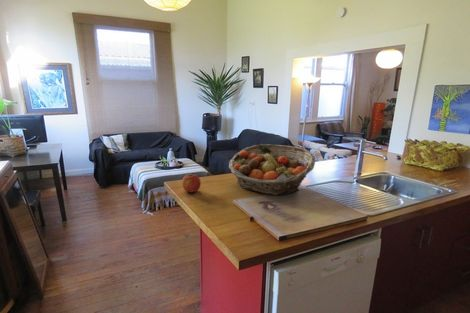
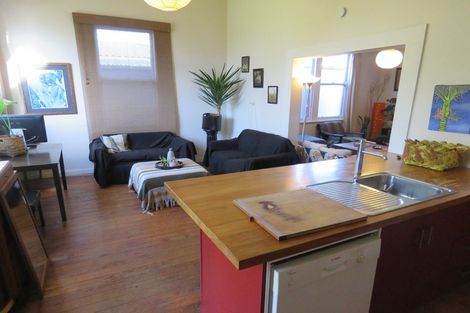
- fruit basket [228,143,316,196]
- apple [181,172,202,193]
